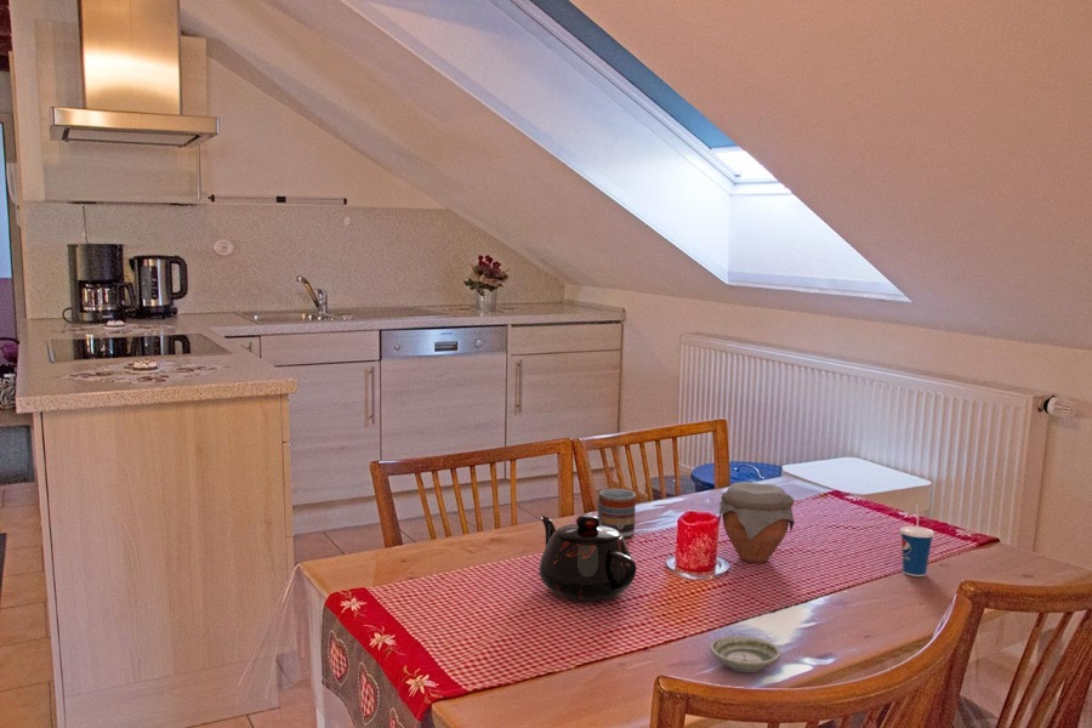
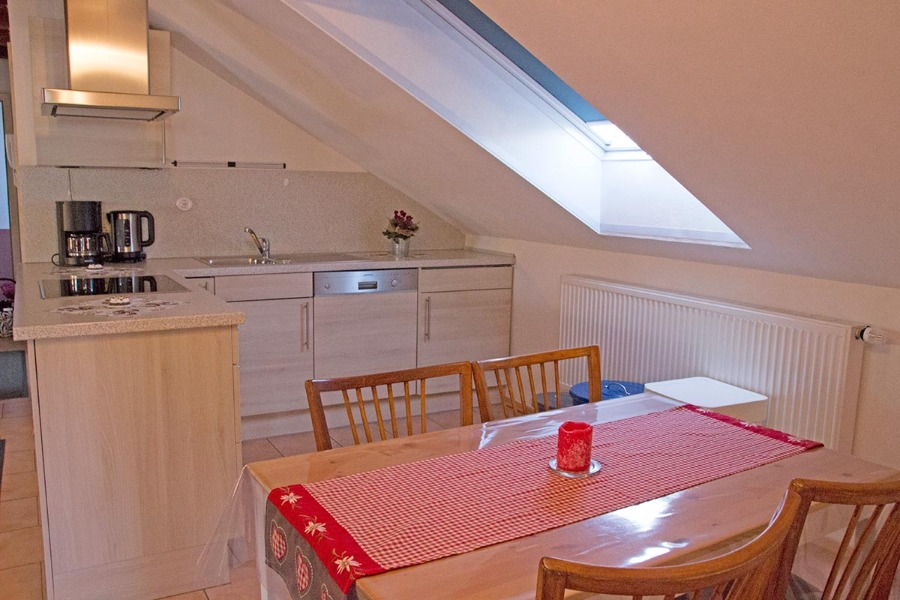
- saucer [709,635,783,673]
- cup [899,504,935,578]
- teapot [539,513,637,603]
- jar [717,480,796,564]
- cup [596,488,637,538]
